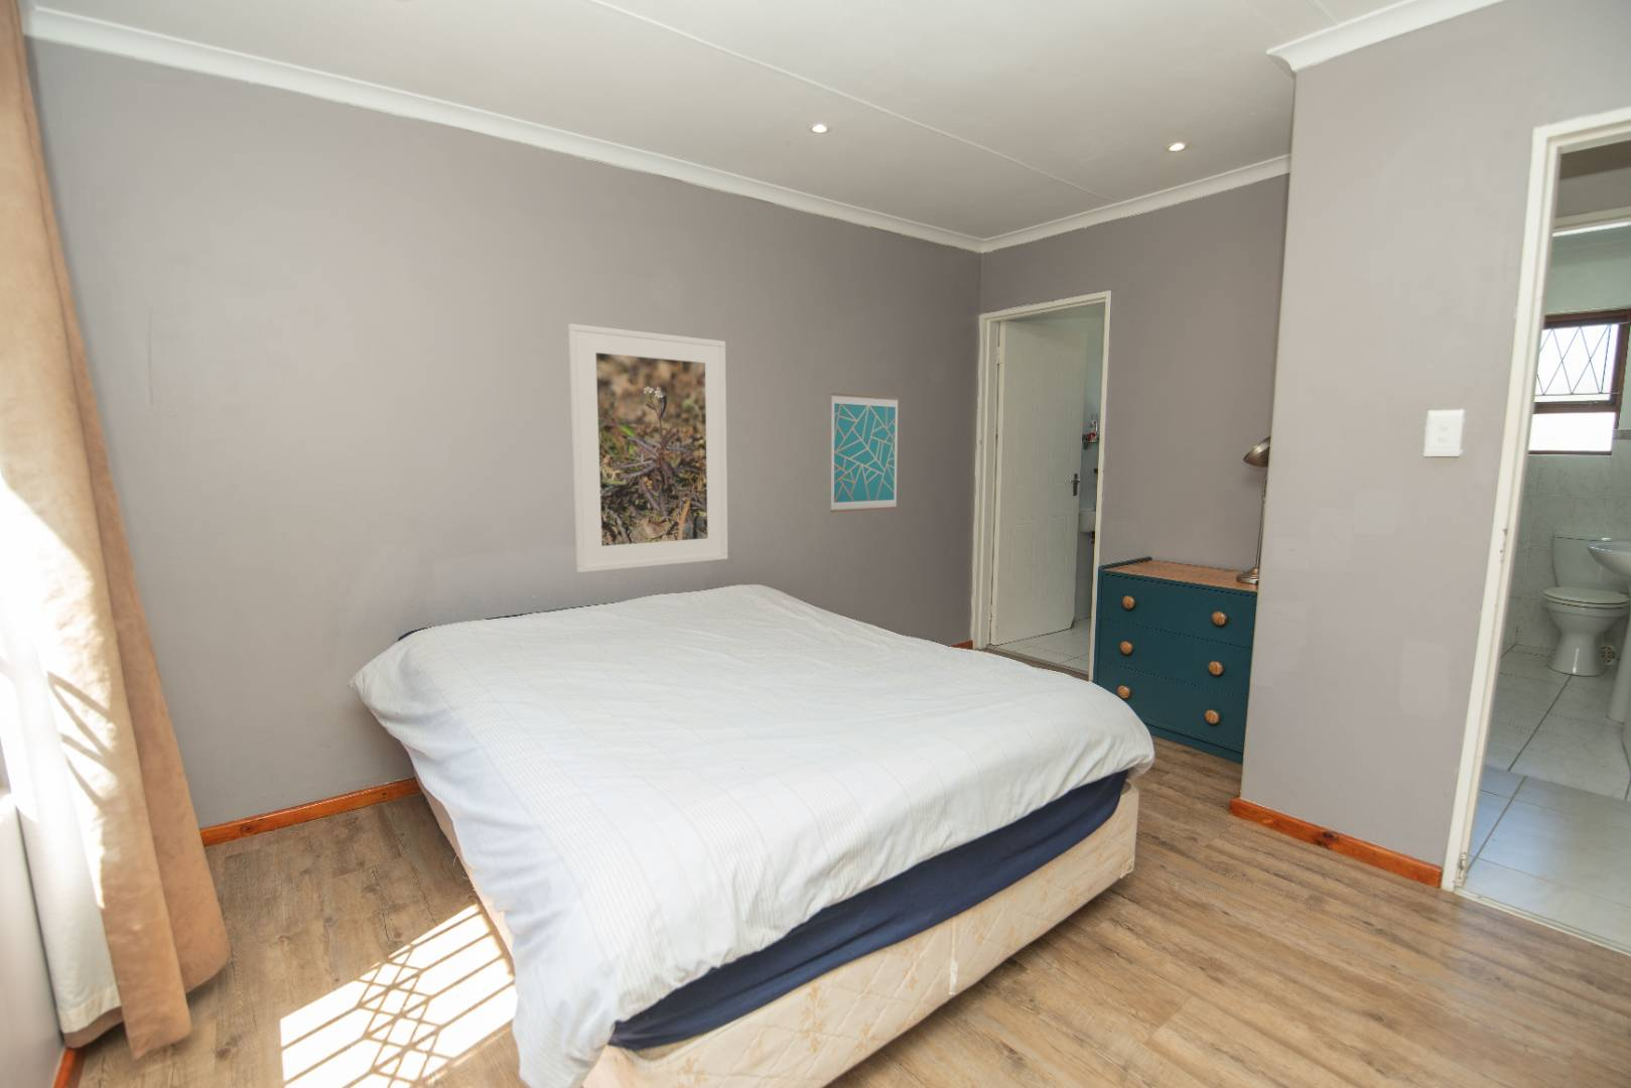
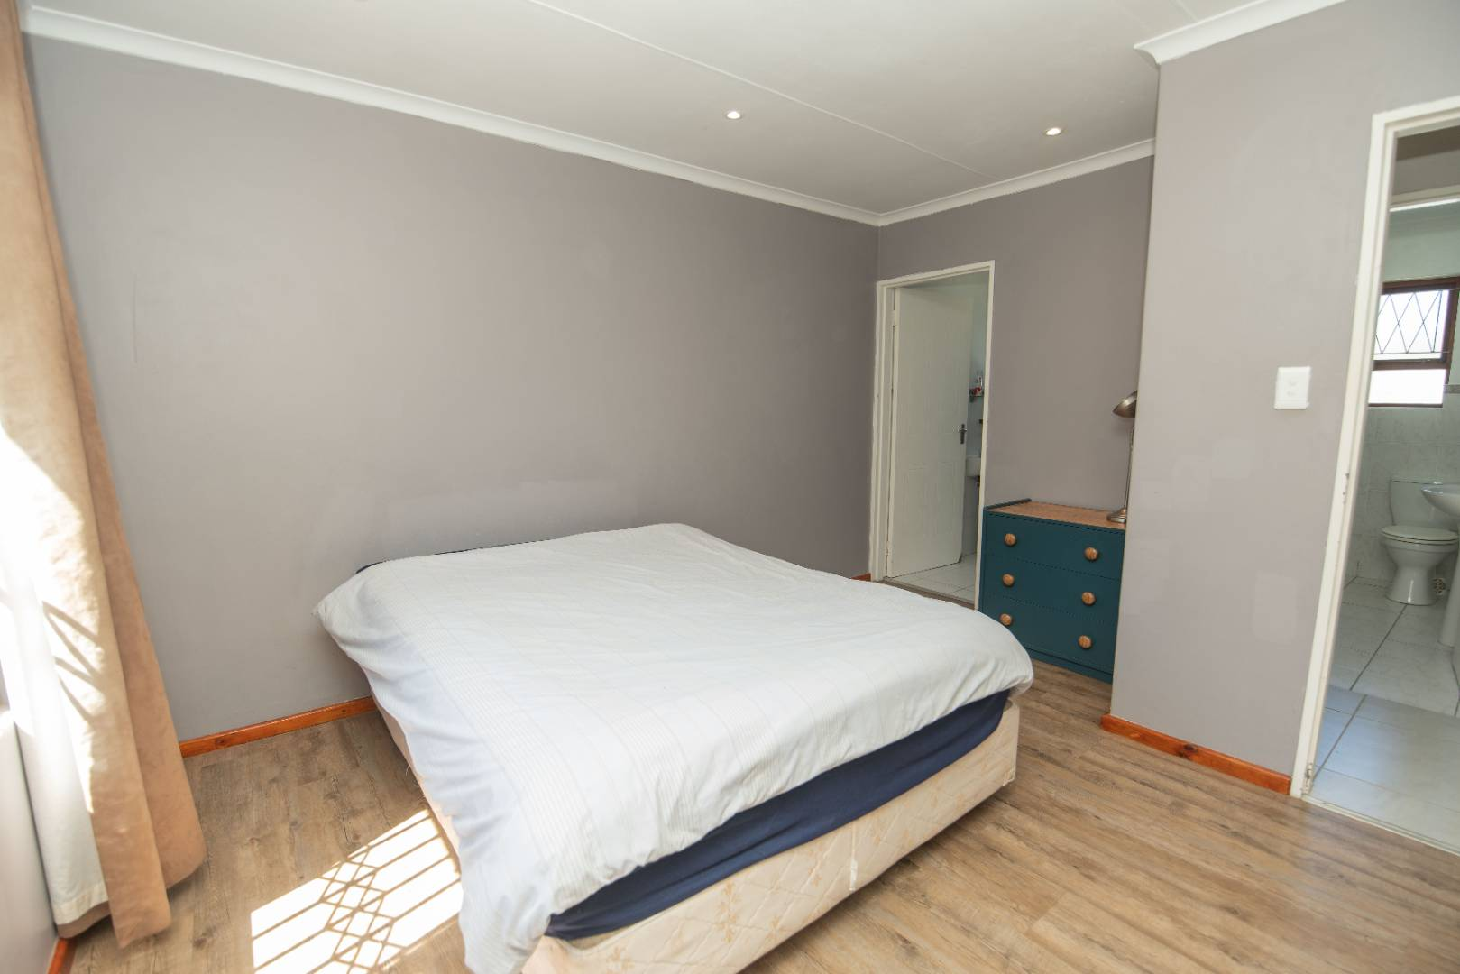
- wall art [829,392,900,514]
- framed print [567,322,729,573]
